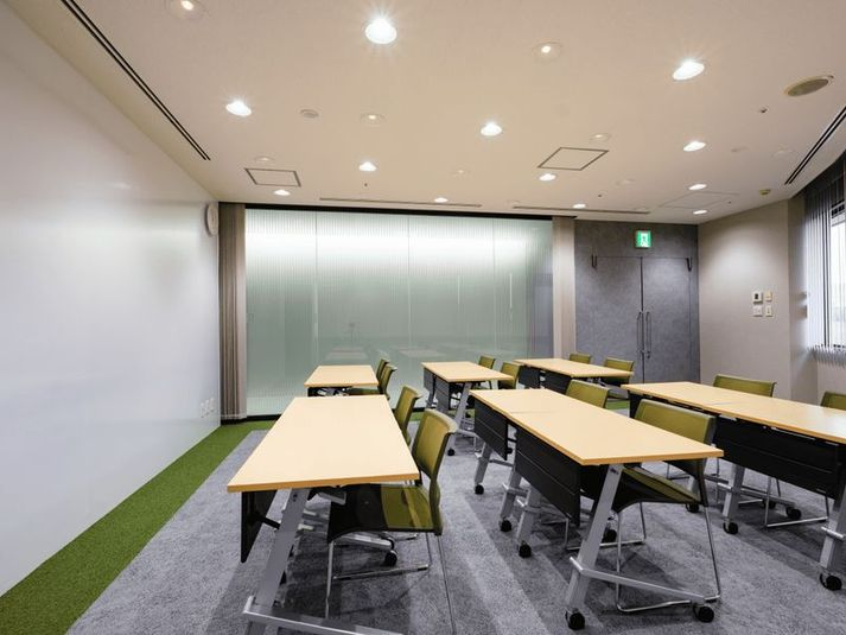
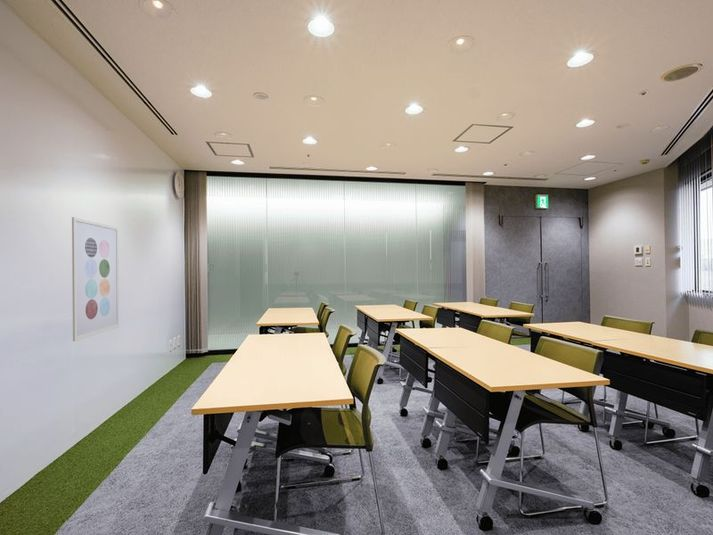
+ wall art [71,216,120,342]
